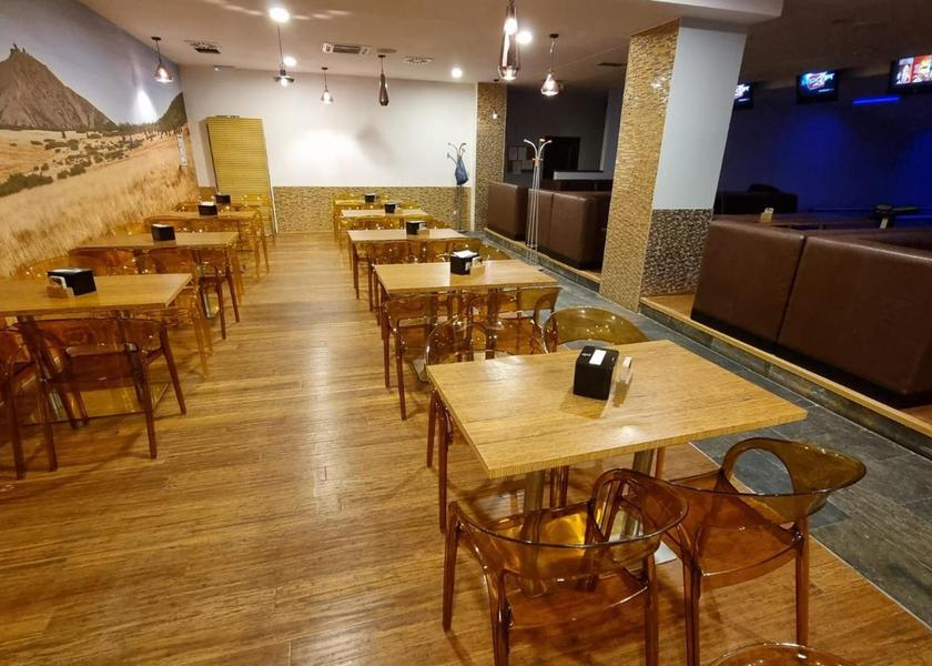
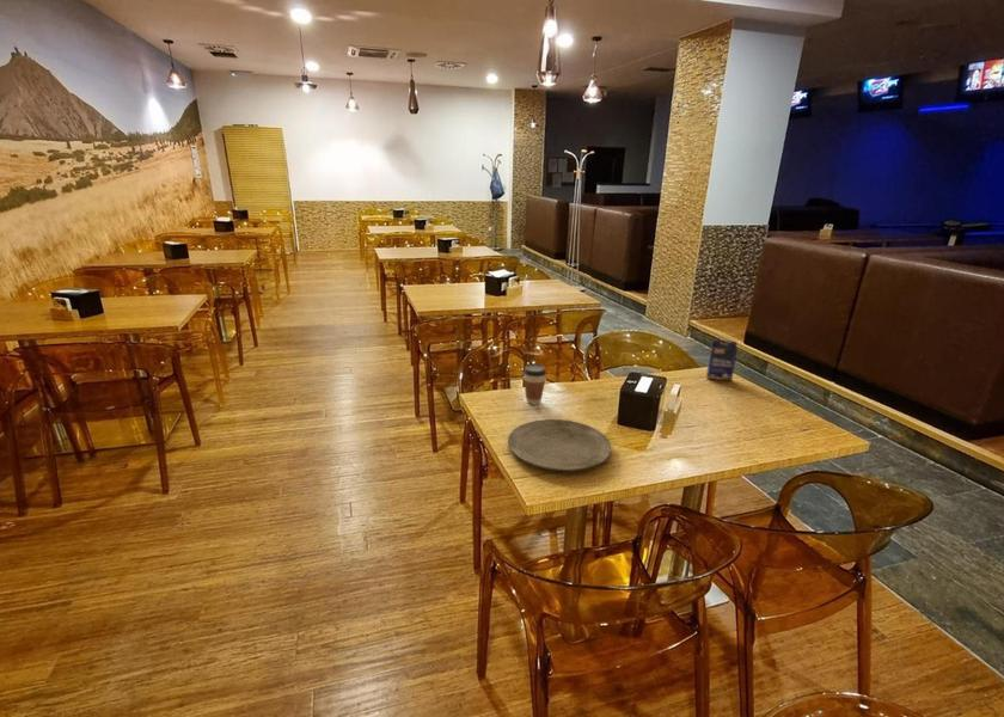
+ plate [507,418,612,472]
+ coffee cup [522,363,547,405]
+ small box [705,339,739,381]
